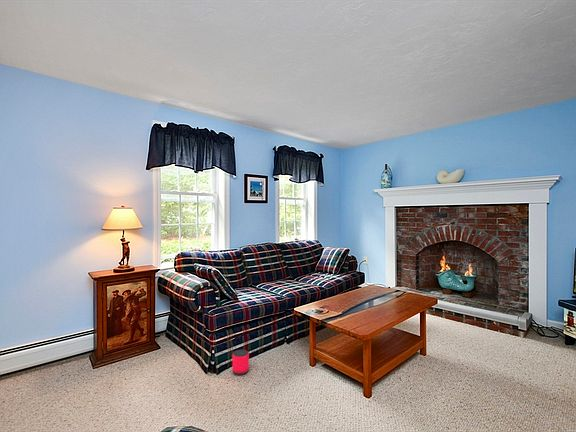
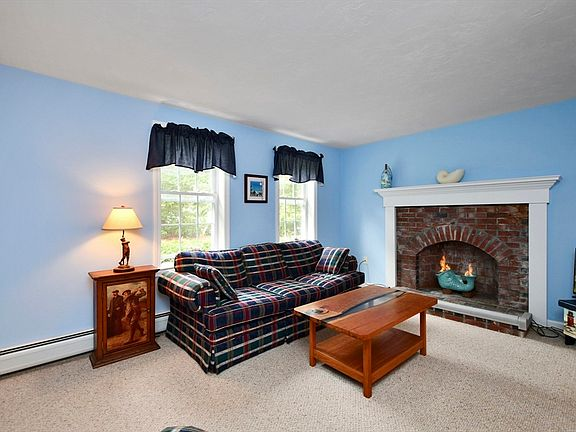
- speaker [232,349,250,376]
